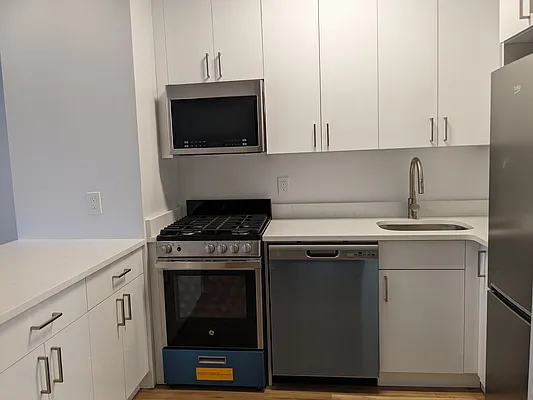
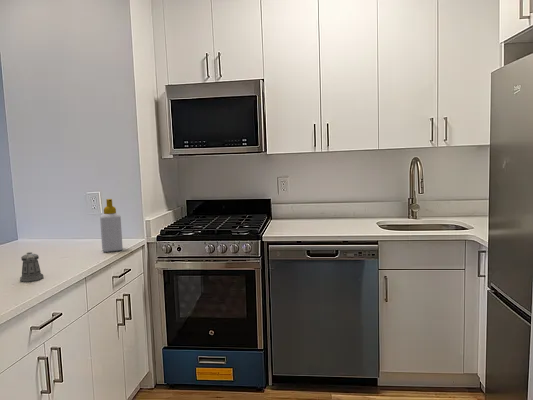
+ pepper shaker [19,251,45,282]
+ soap bottle [99,198,124,253]
